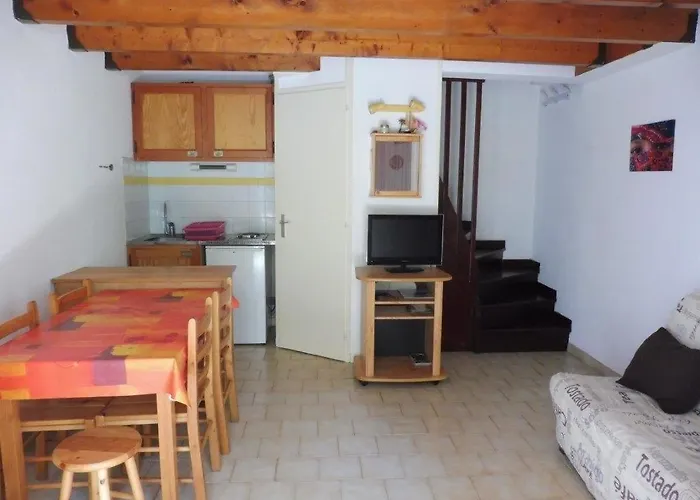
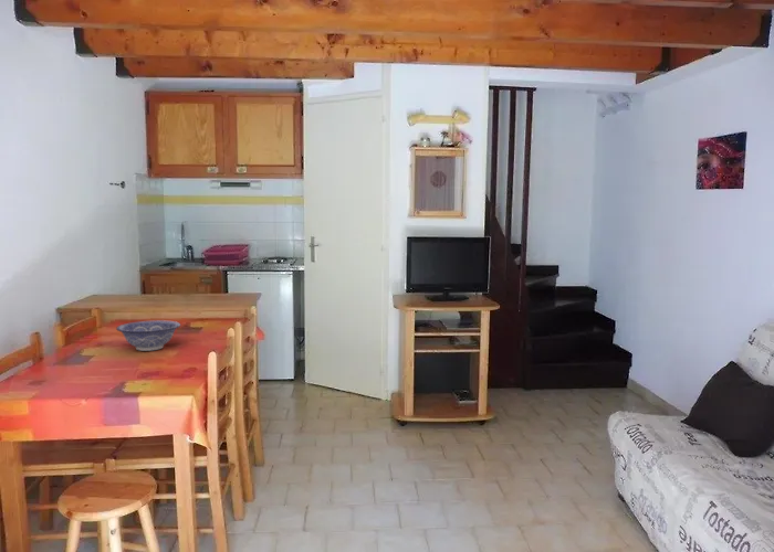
+ decorative bowl [115,319,181,352]
